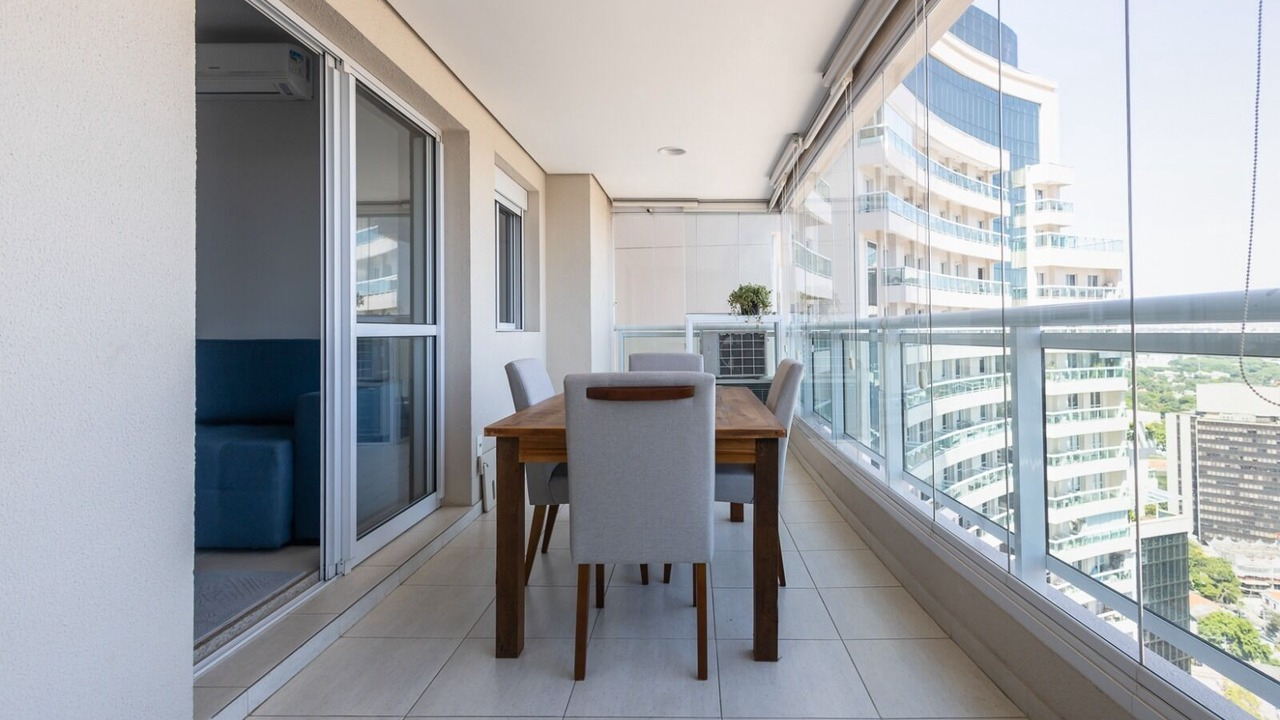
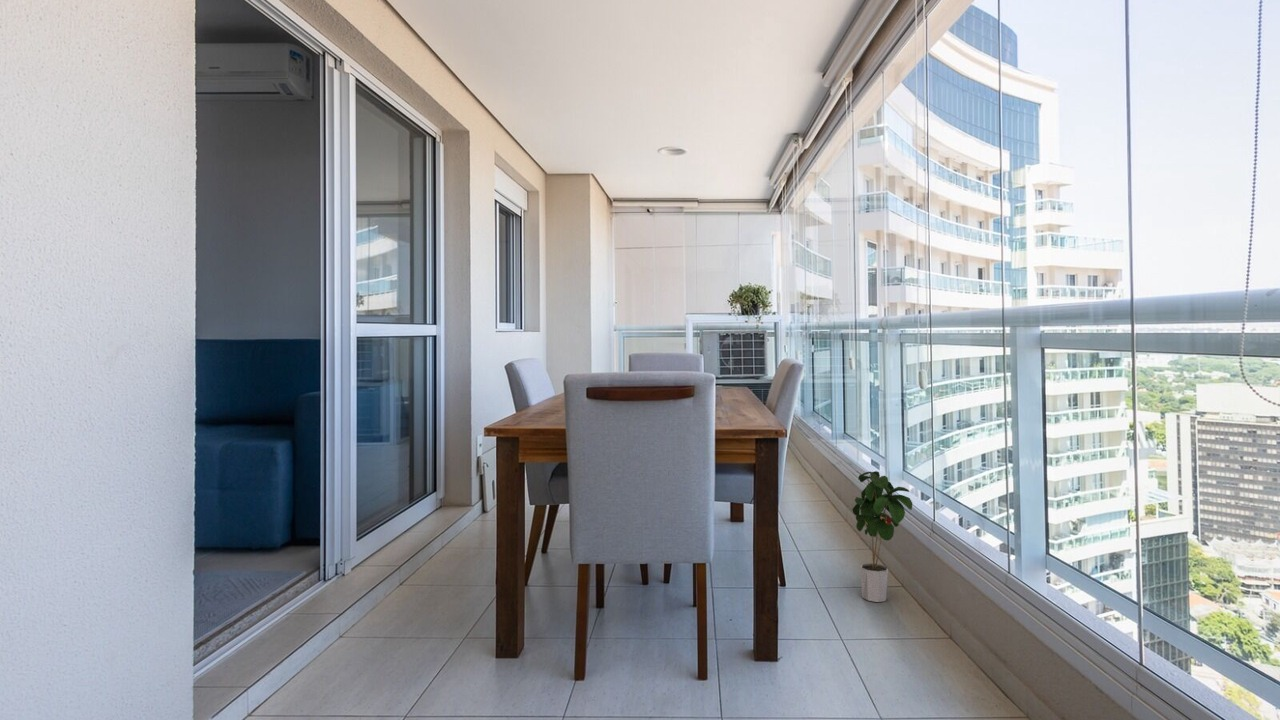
+ potted plant [851,470,913,603]
